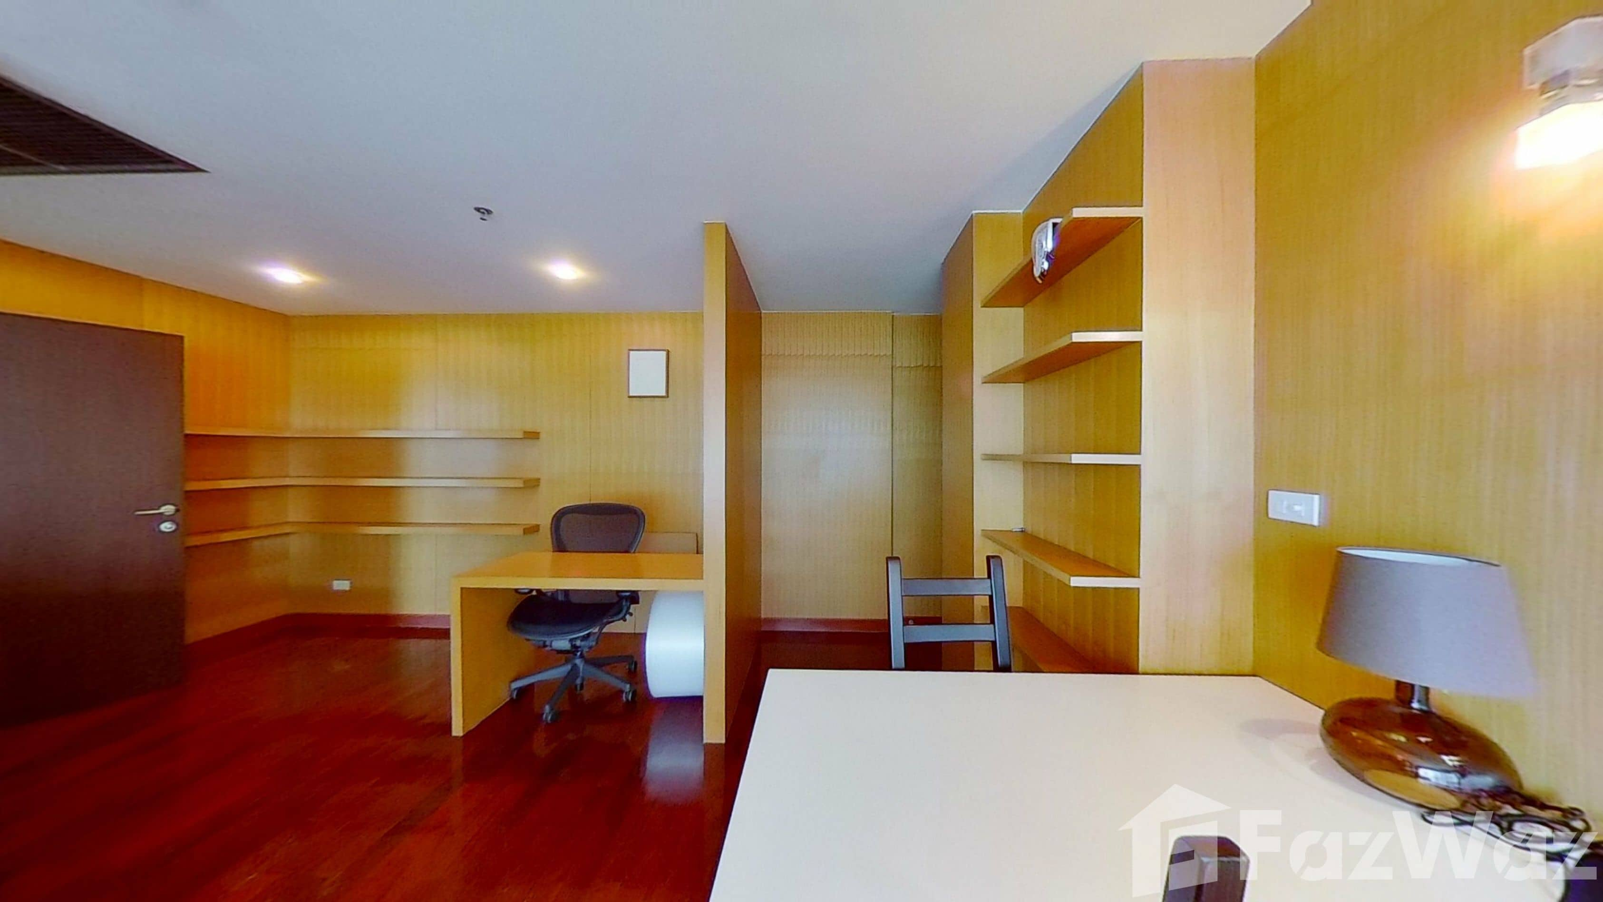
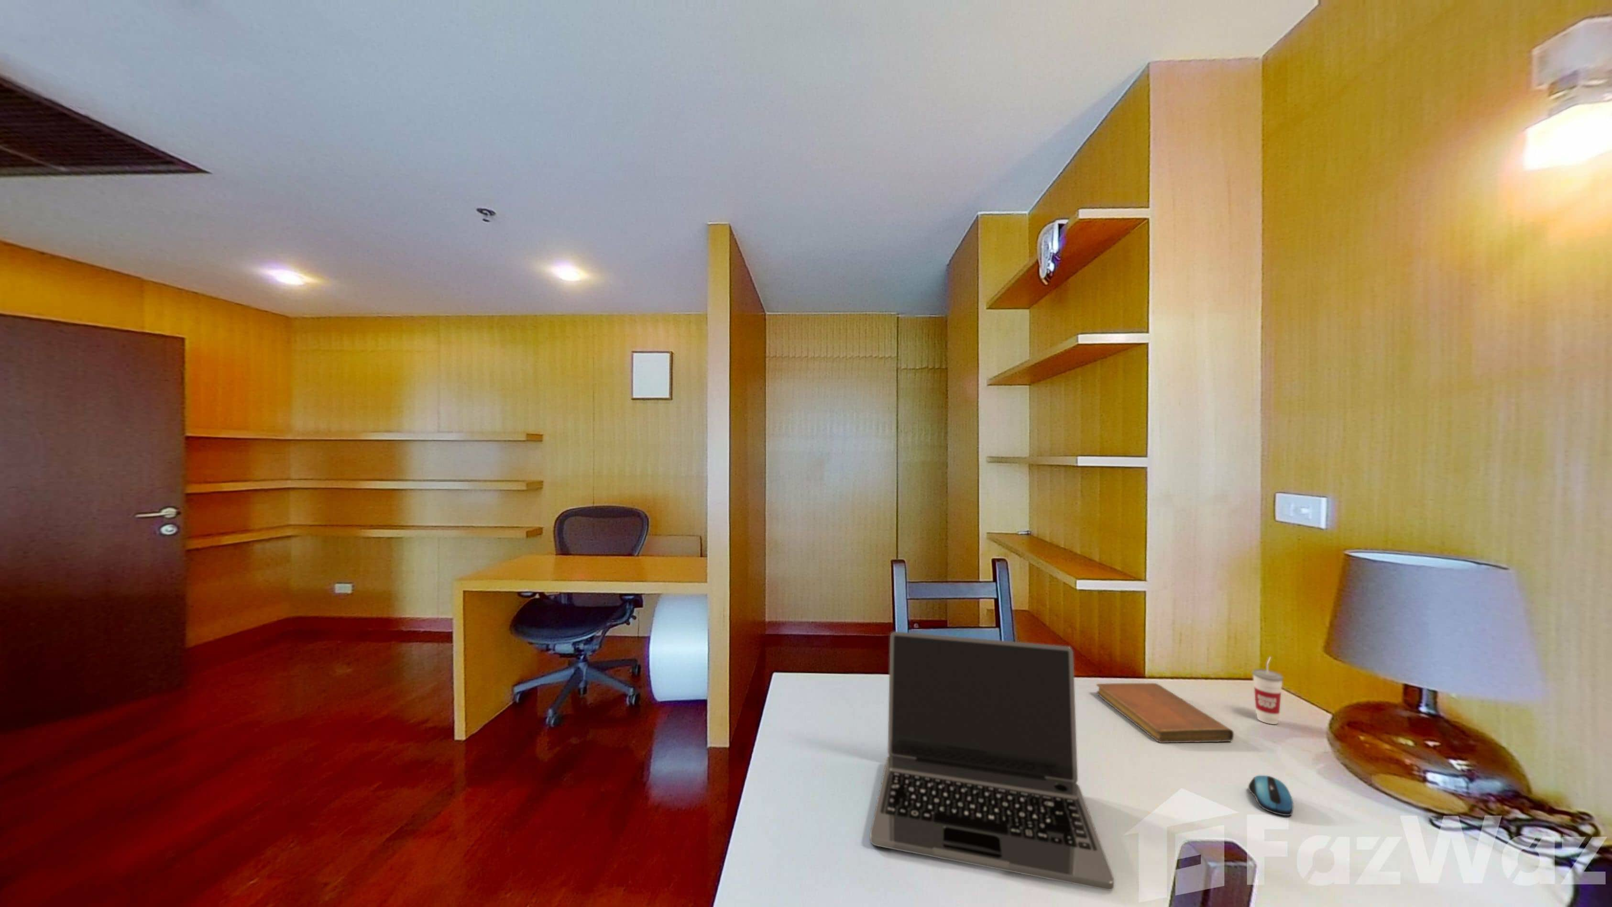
+ computer mouse [1248,775,1294,816]
+ cup [1252,657,1283,724]
+ laptop [869,631,1115,891]
+ notebook [1096,682,1234,743]
